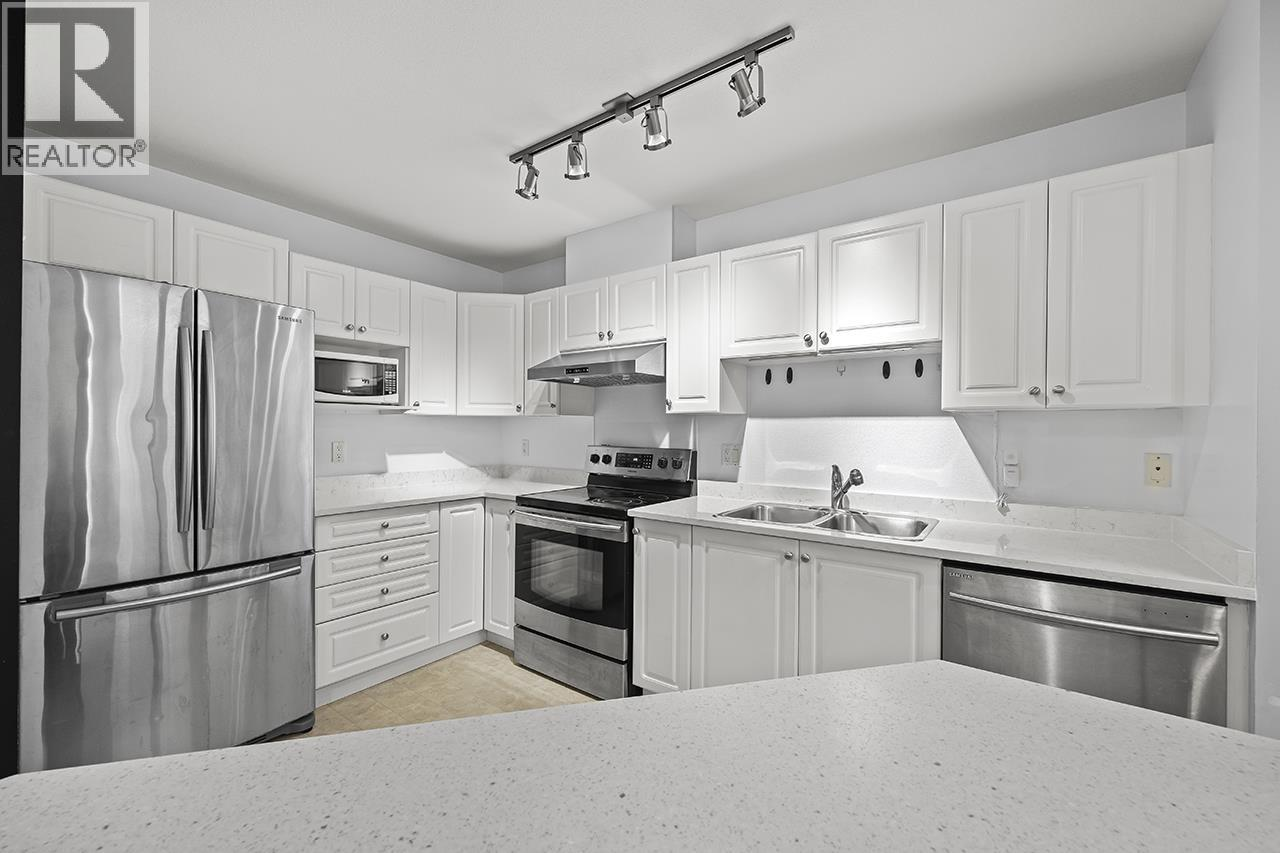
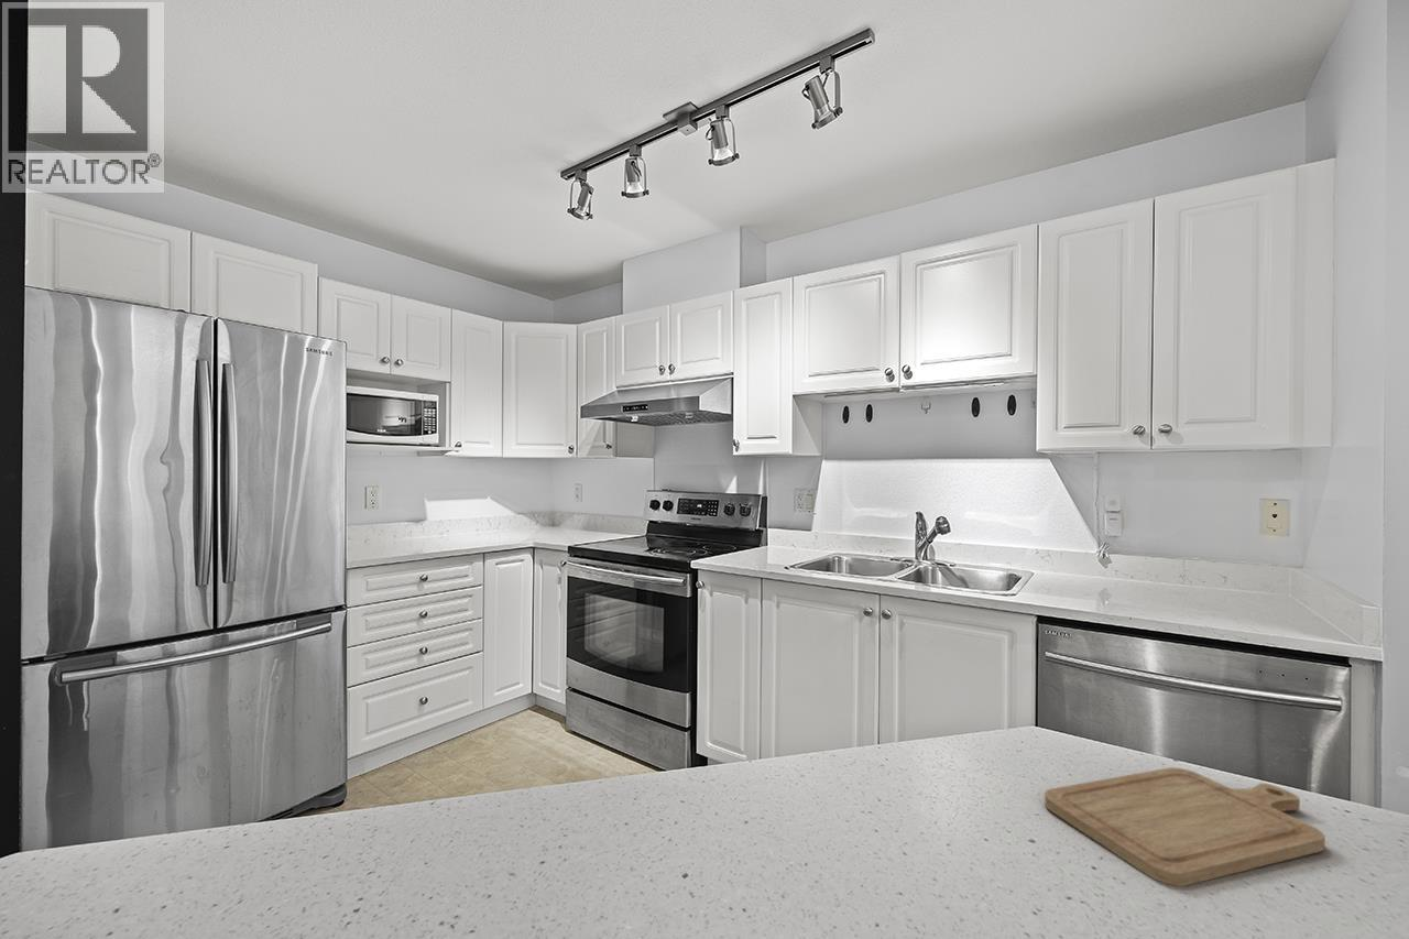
+ chopping board [1044,766,1326,887]
